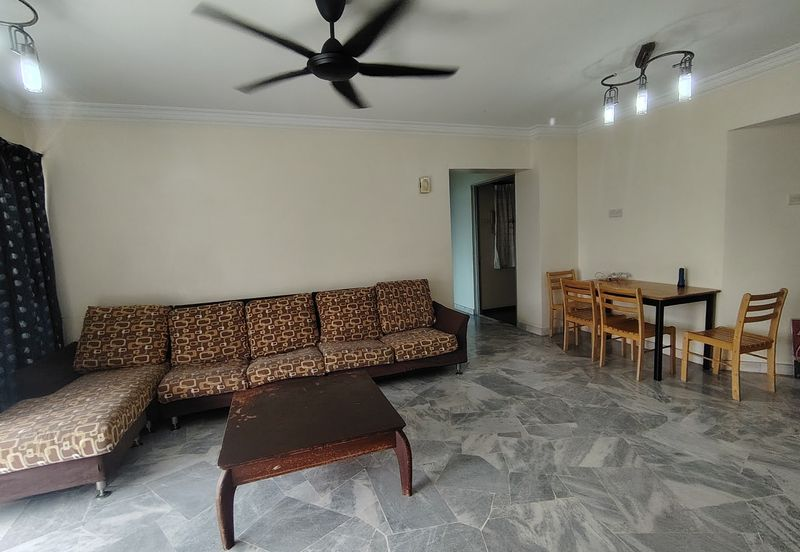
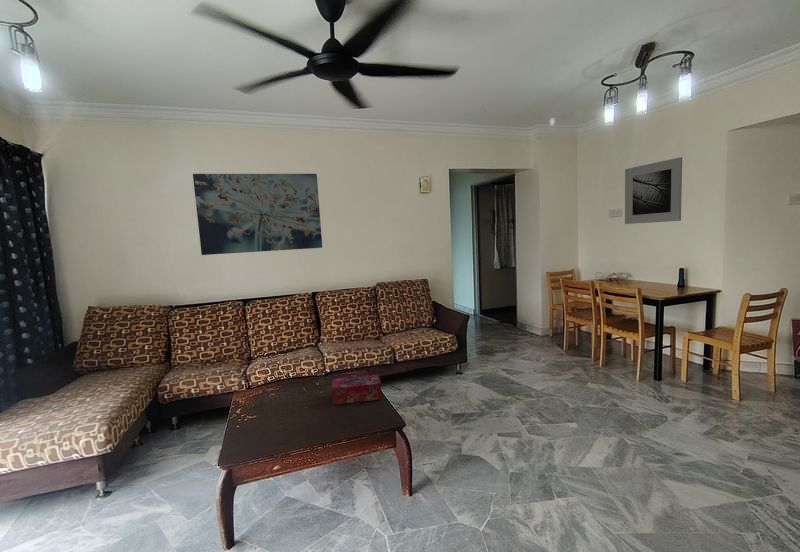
+ tissue box [331,373,383,406]
+ wall art [192,173,323,256]
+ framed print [624,156,683,225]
